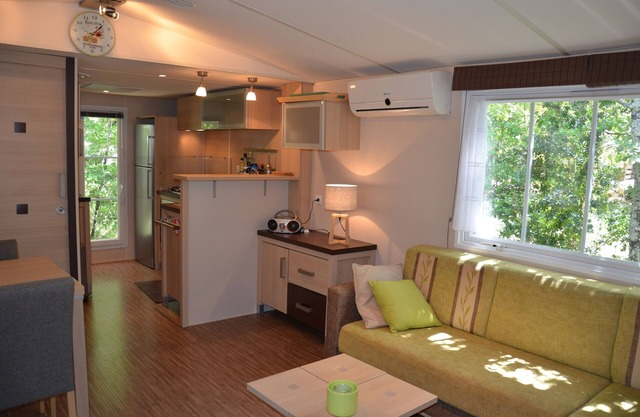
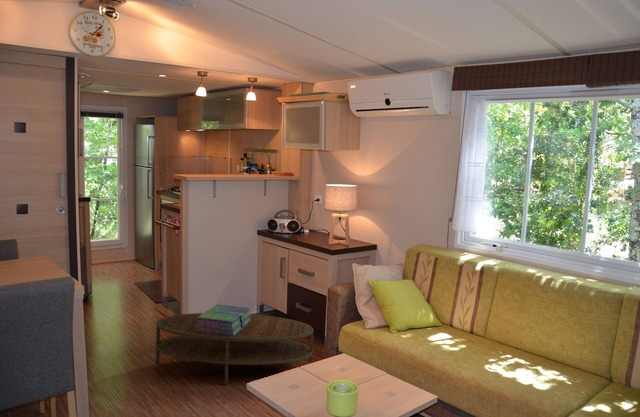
+ stack of books [195,303,251,336]
+ coffee table [155,312,314,386]
